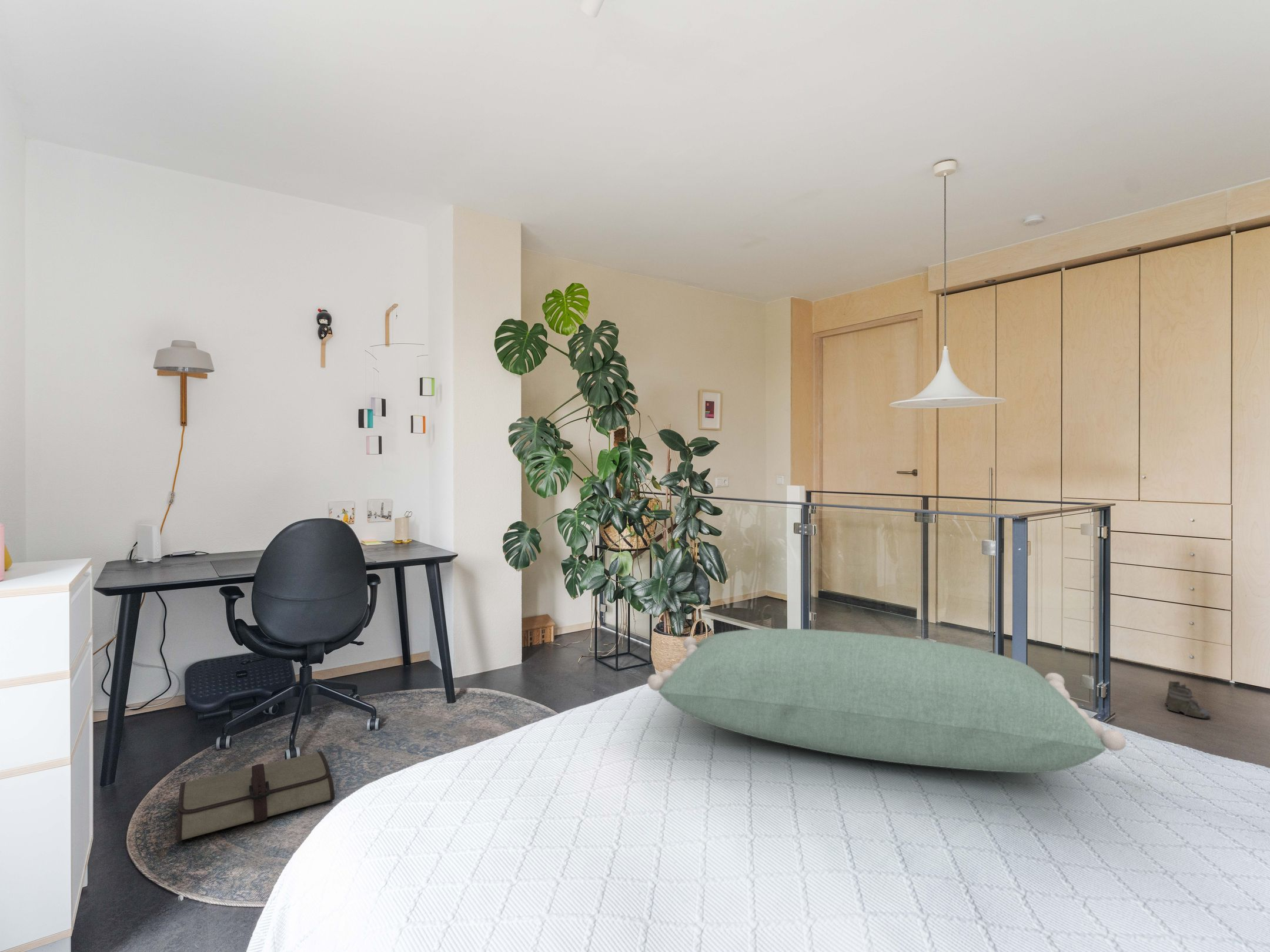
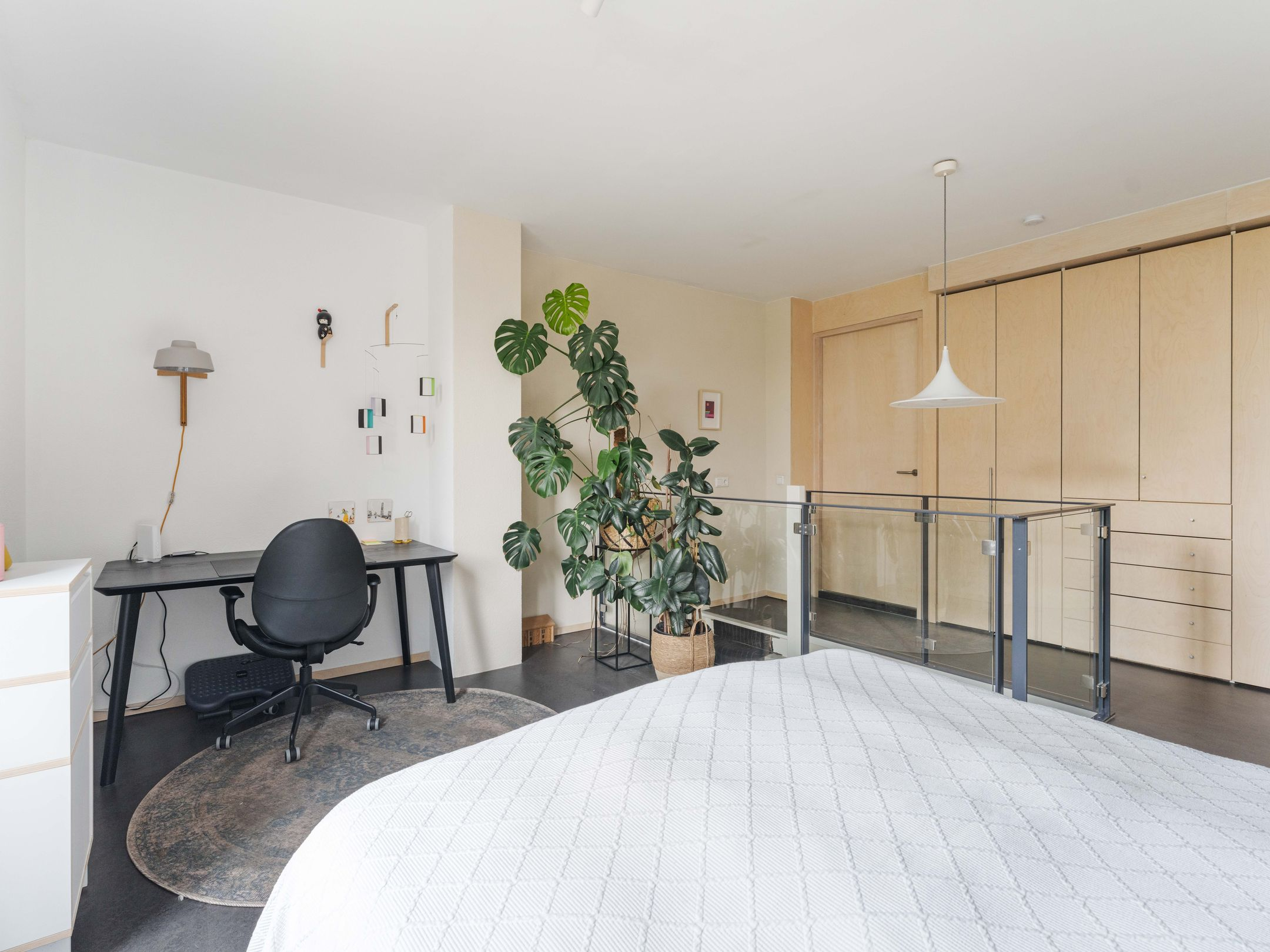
- tool roll [176,750,335,843]
- boots [1165,681,1211,719]
- pillow [647,628,1127,773]
